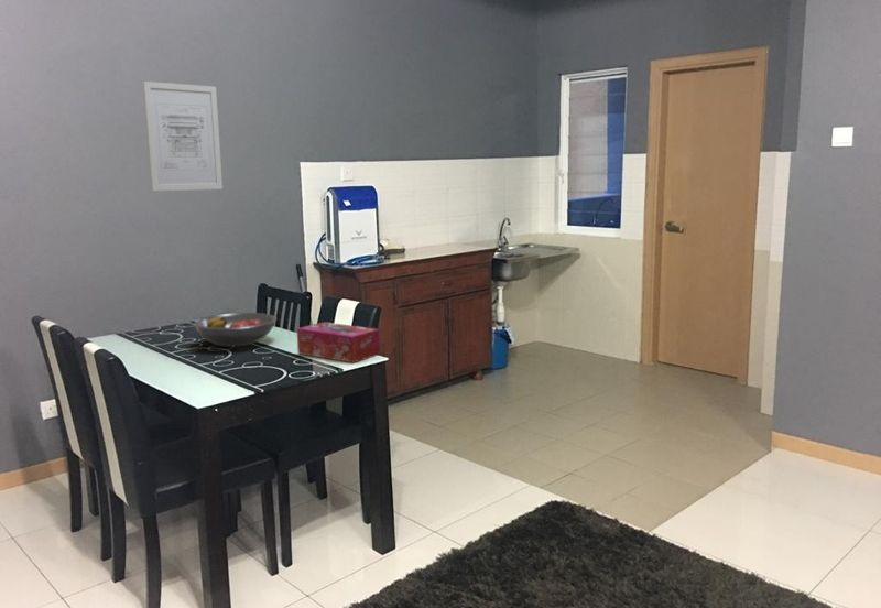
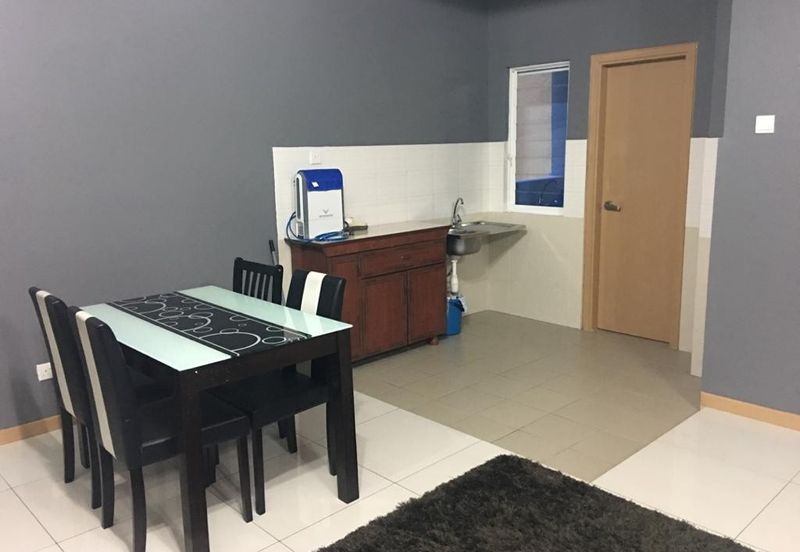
- wall art [142,80,224,192]
- fruit bowl [193,312,278,348]
- tissue box [296,321,381,363]
